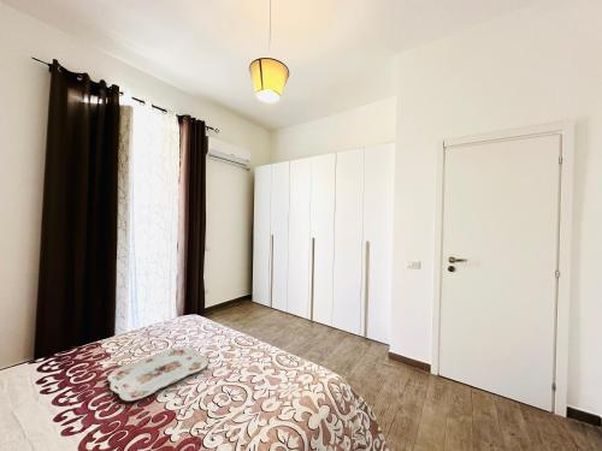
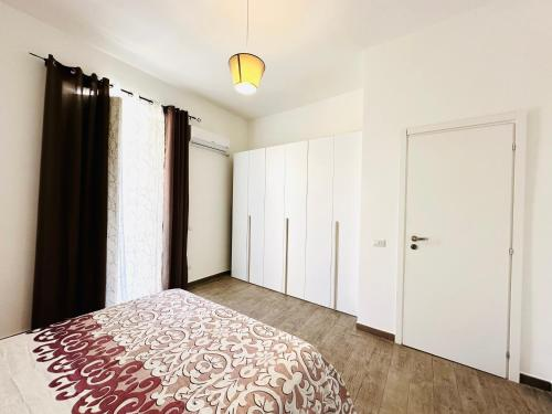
- serving tray [106,345,208,402]
